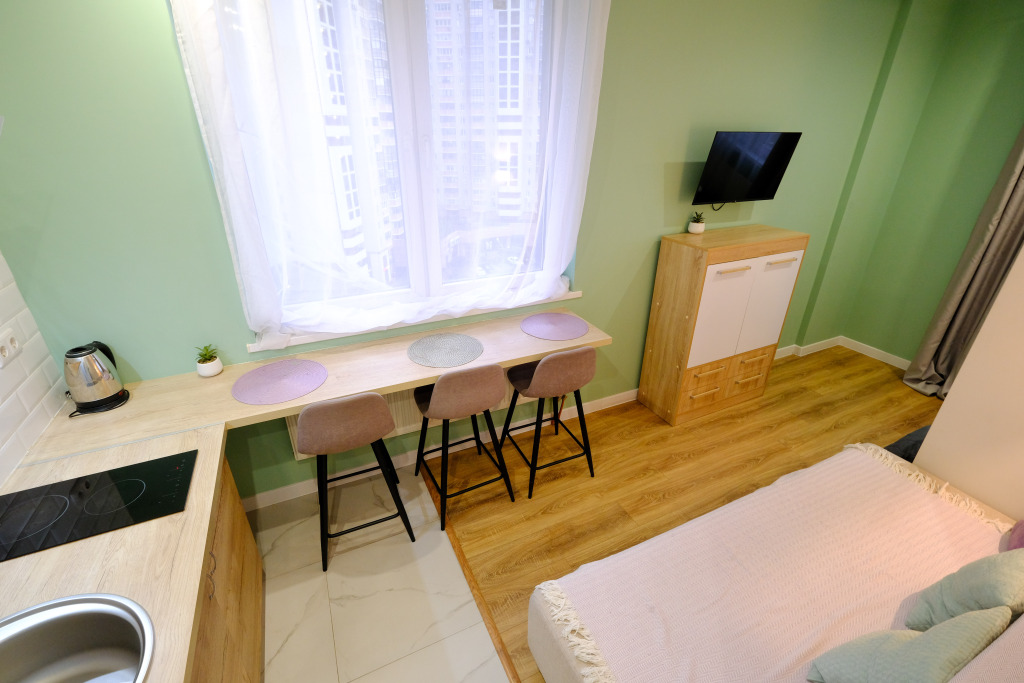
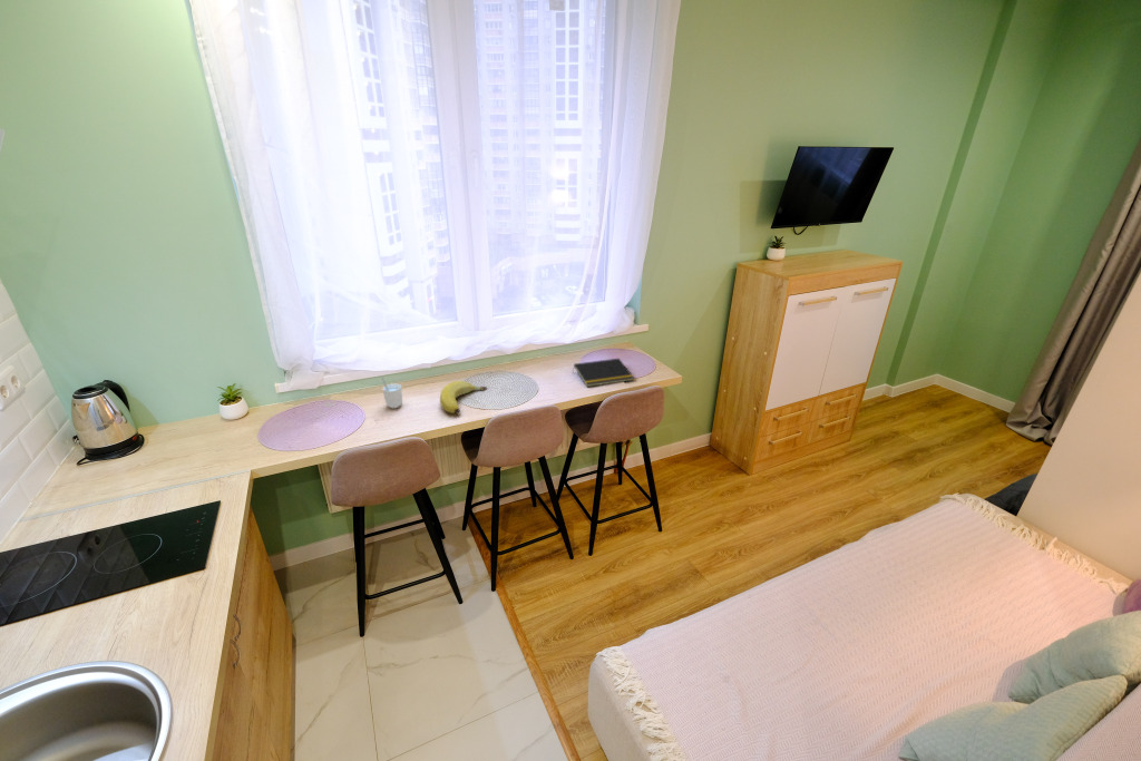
+ cup [381,377,403,409]
+ banana [439,380,488,414]
+ notepad [572,358,635,388]
